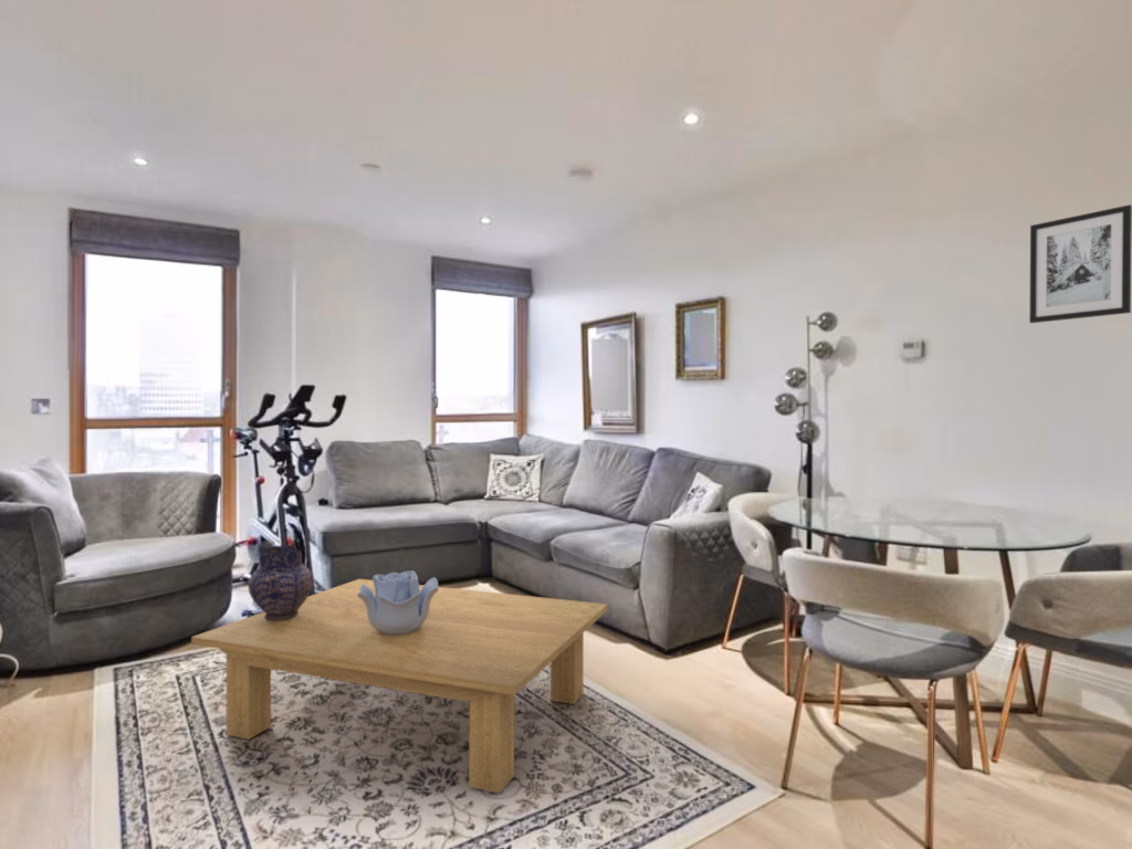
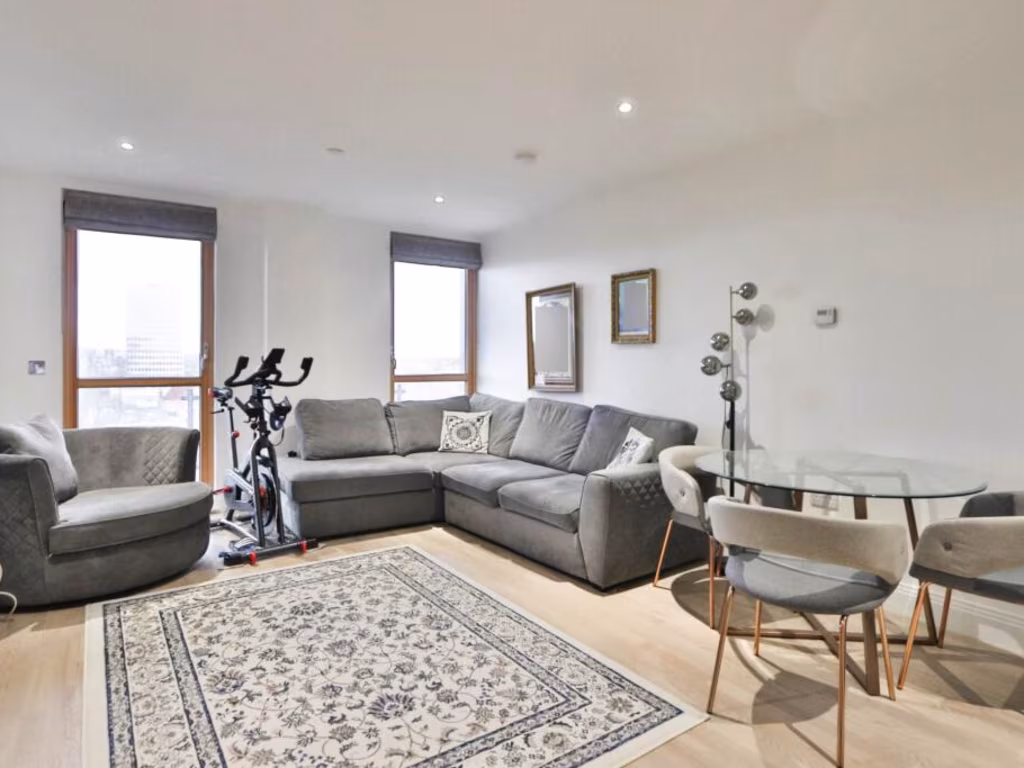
- coffee table [190,578,609,795]
- decorative bowl [358,569,439,635]
- wall art [1028,203,1132,324]
- pottery [247,539,314,620]
